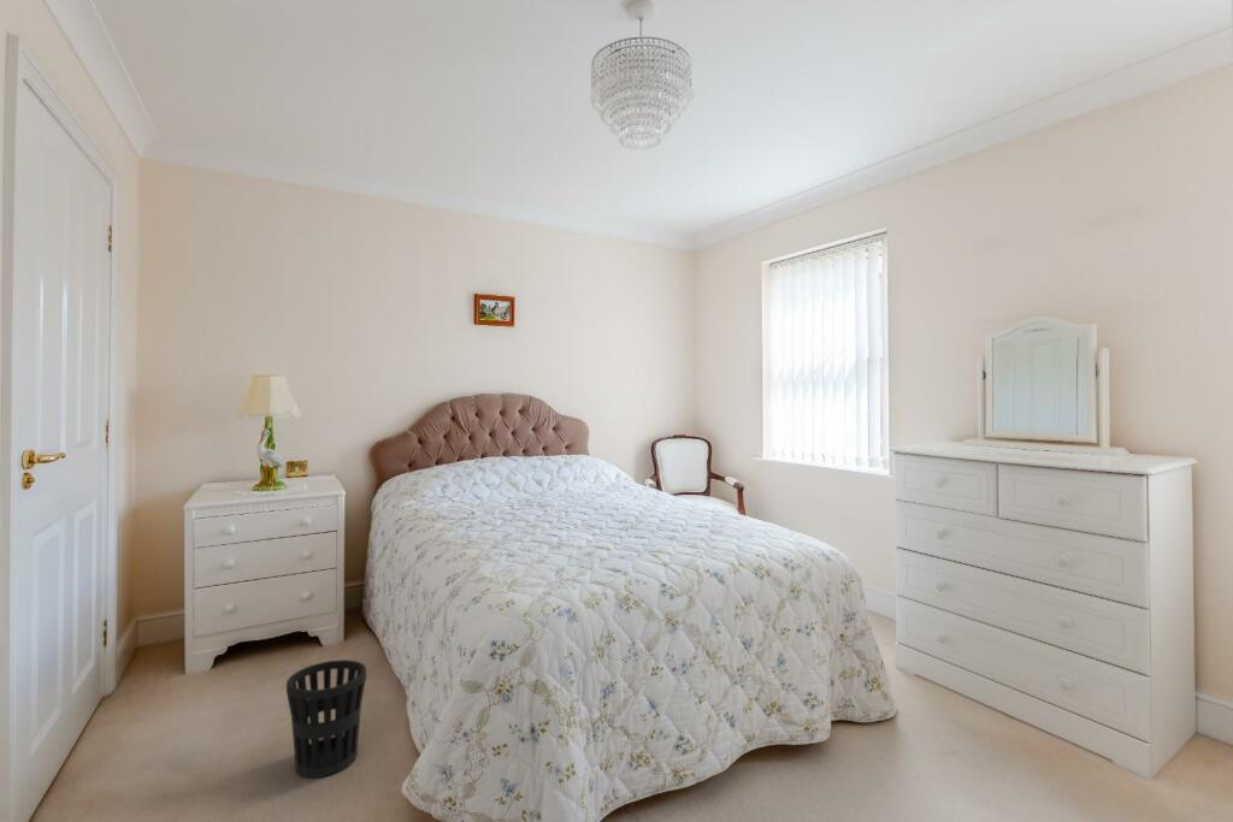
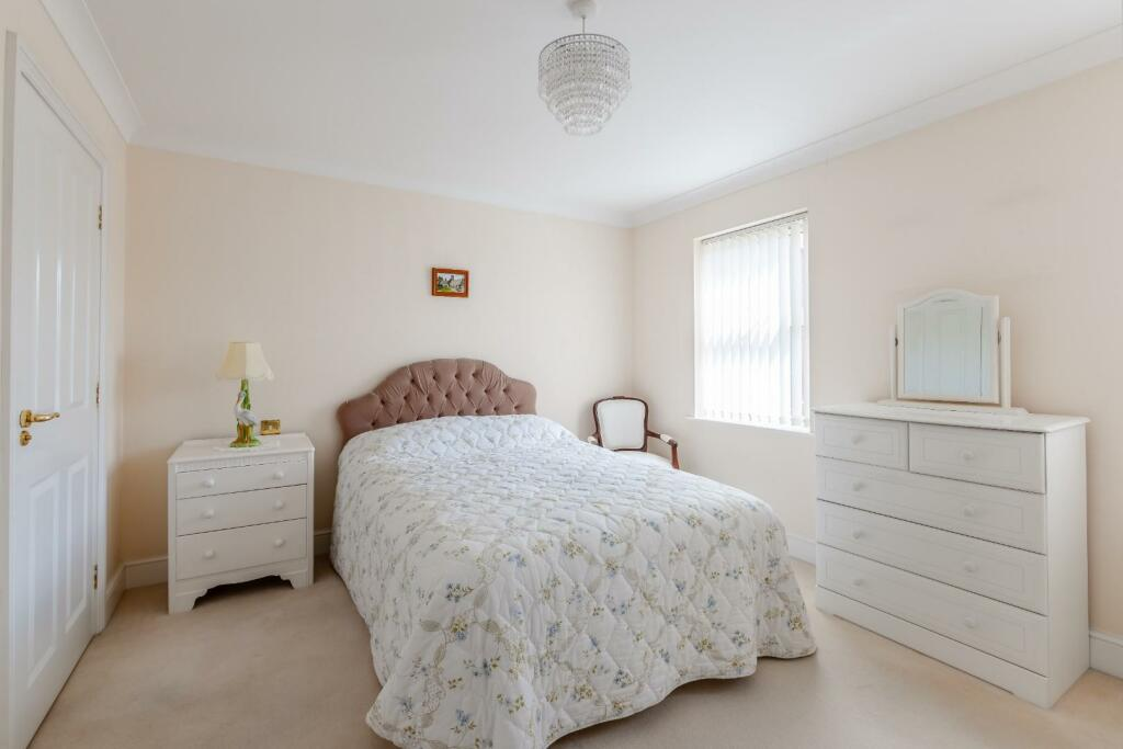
- wastebasket [285,658,367,779]
